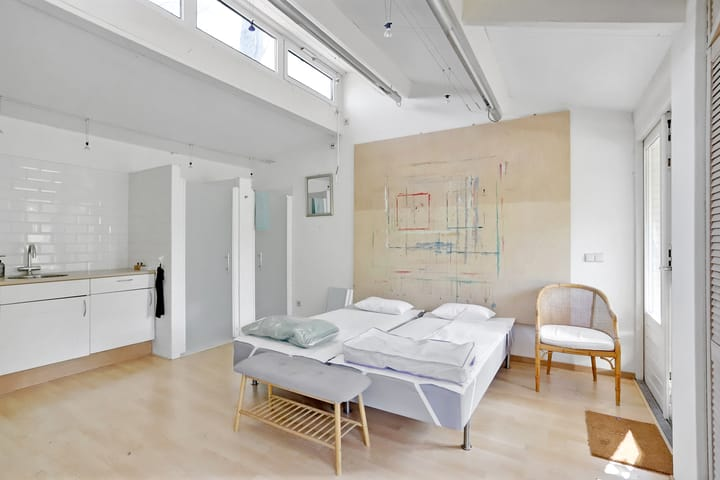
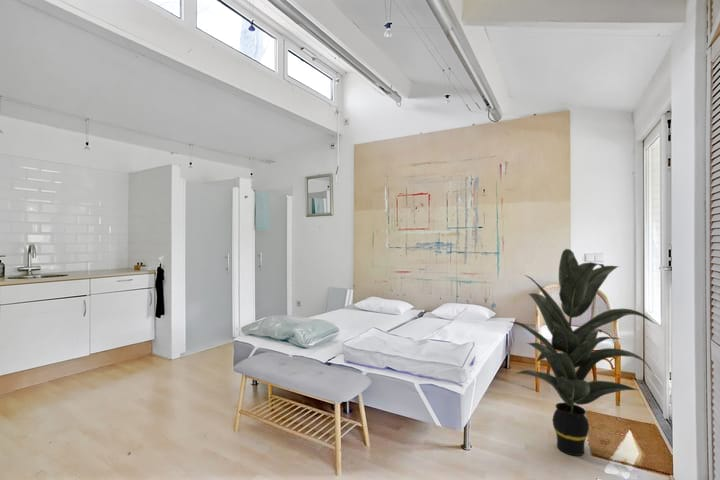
+ indoor plant [508,248,657,457]
